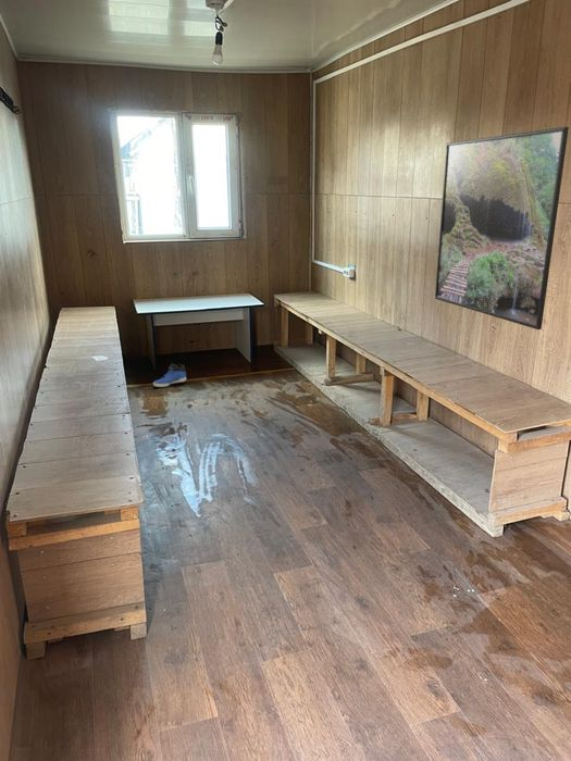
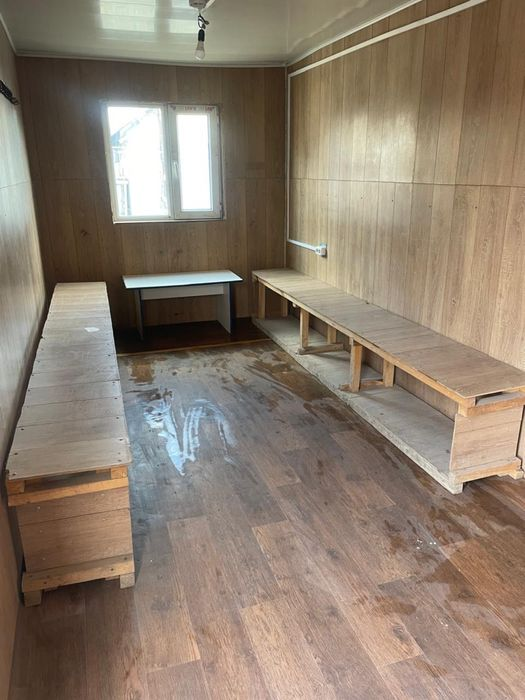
- sneaker [152,362,187,388]
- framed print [434,126,570,330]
